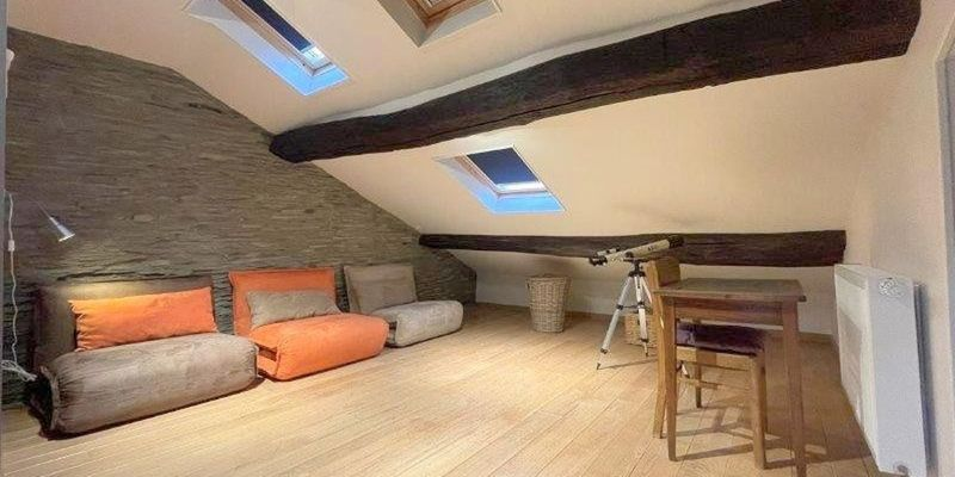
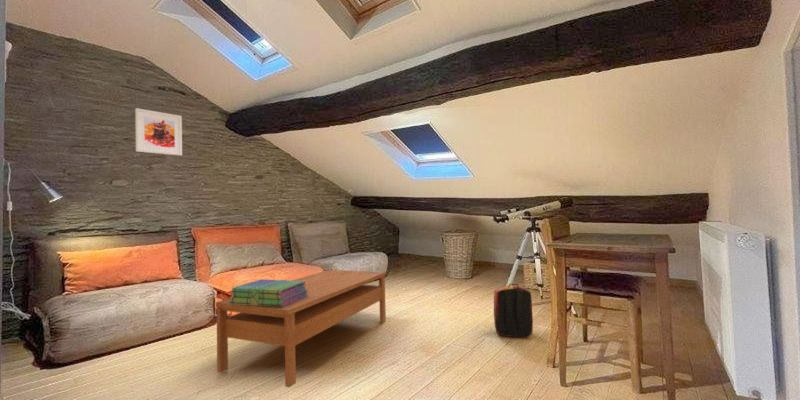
+ coffee table [215,269,387,388]
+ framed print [134,107,183,157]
+ stack of books [229,278,308,307]
+ backpack [493,283,534,338]
